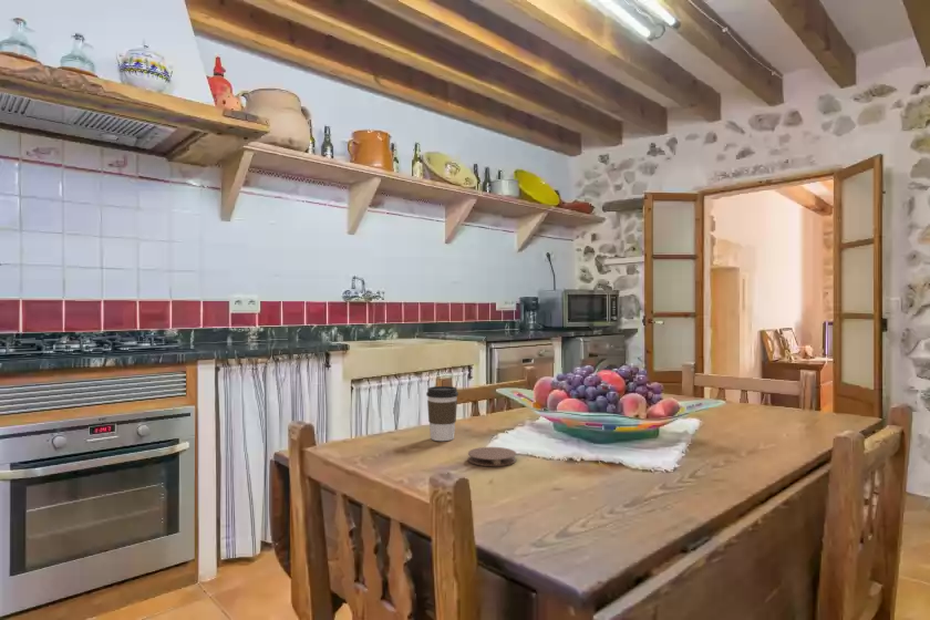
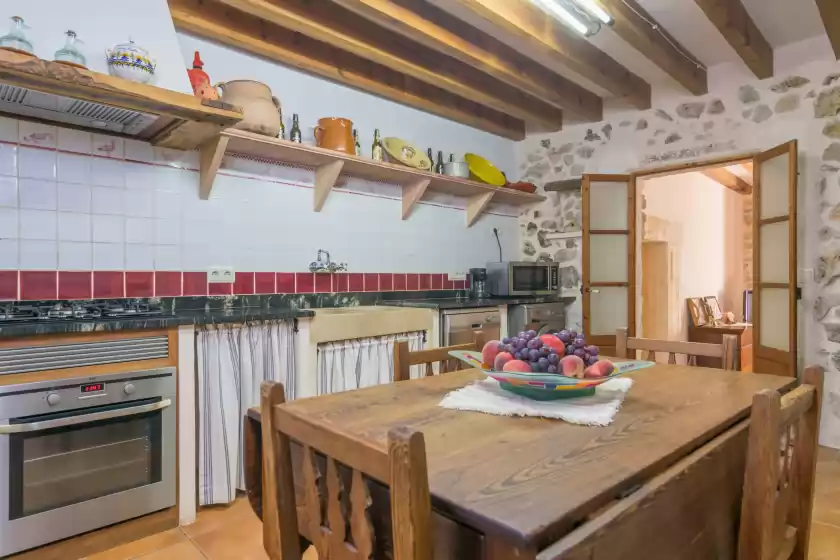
- coaster [467,446,517,467]
- coffee cup [425,385,459,442]
